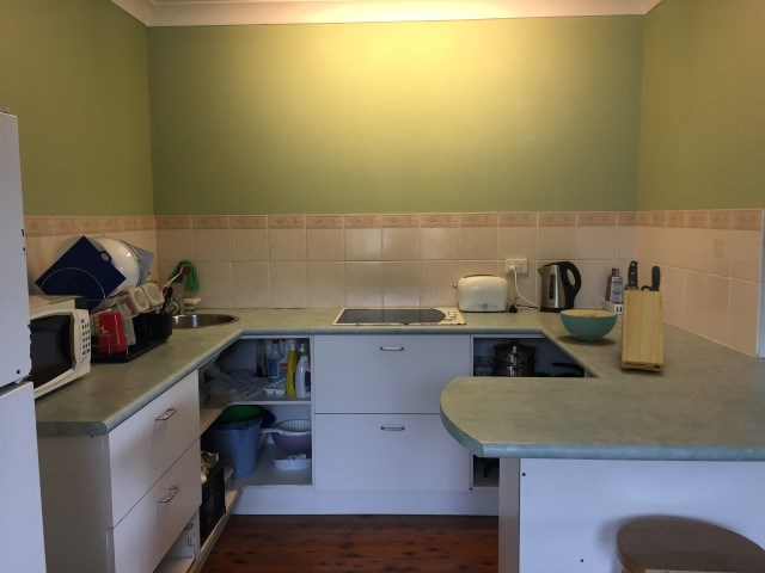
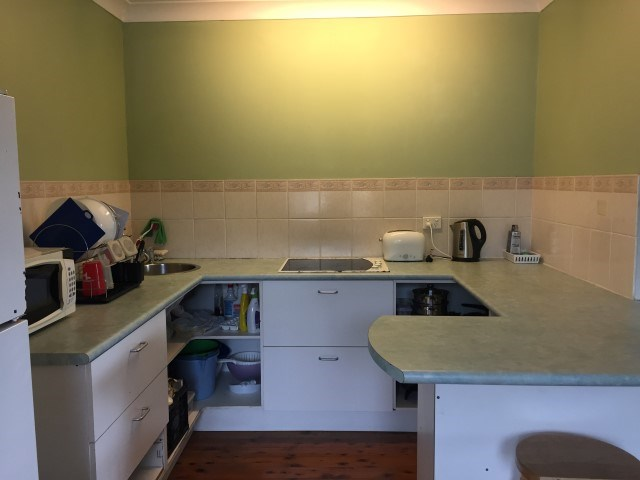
- knife block [619,259,665,372]
- cereal bowl [559,308,618,343]
